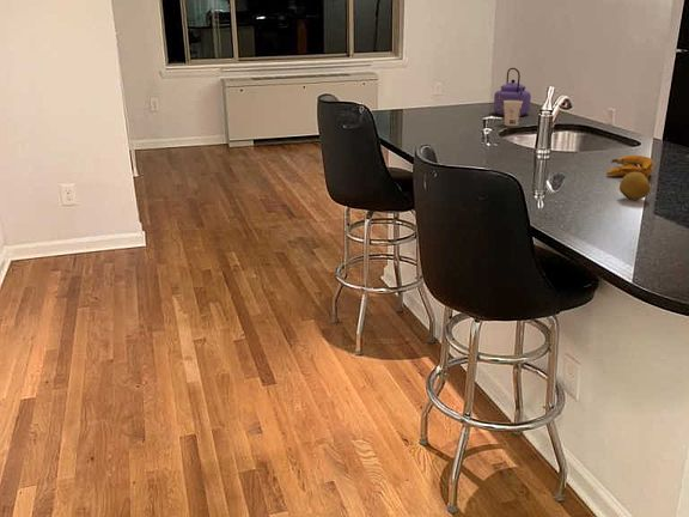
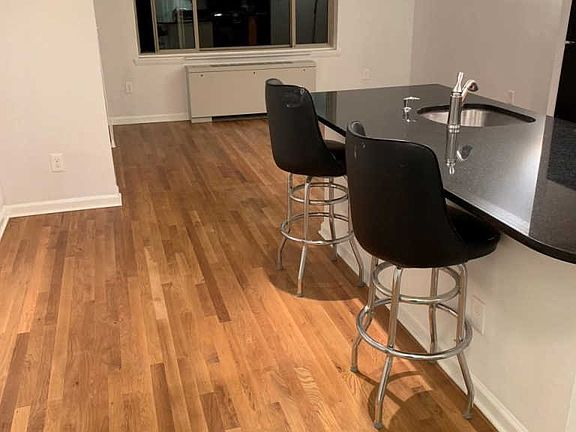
- kettle [493,67,532,117]
- cup [504,101,523,127]
- banana [605,154,654,178]
- fruit [618,172,652,201]
